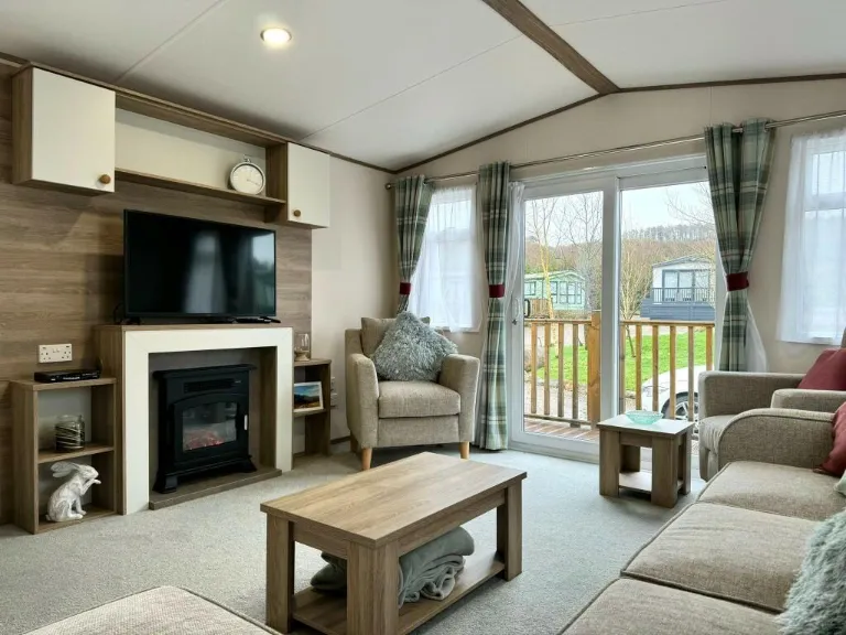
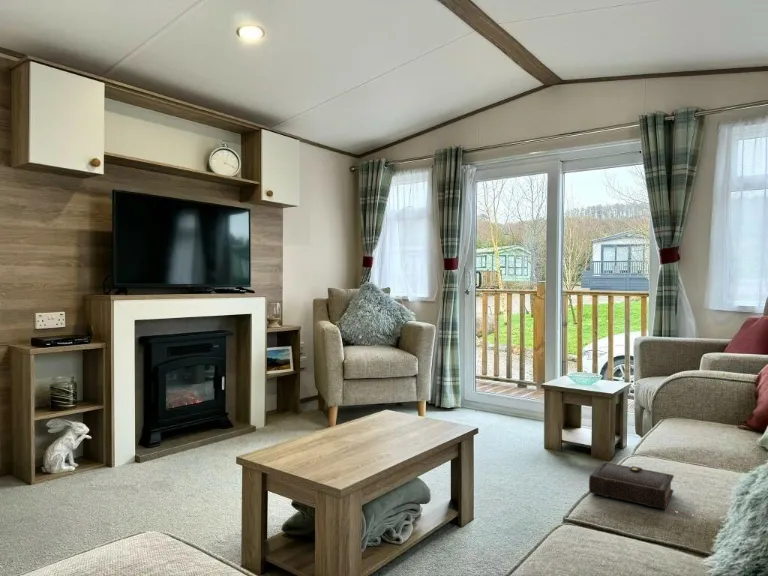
+ book [588,461,691,516]
